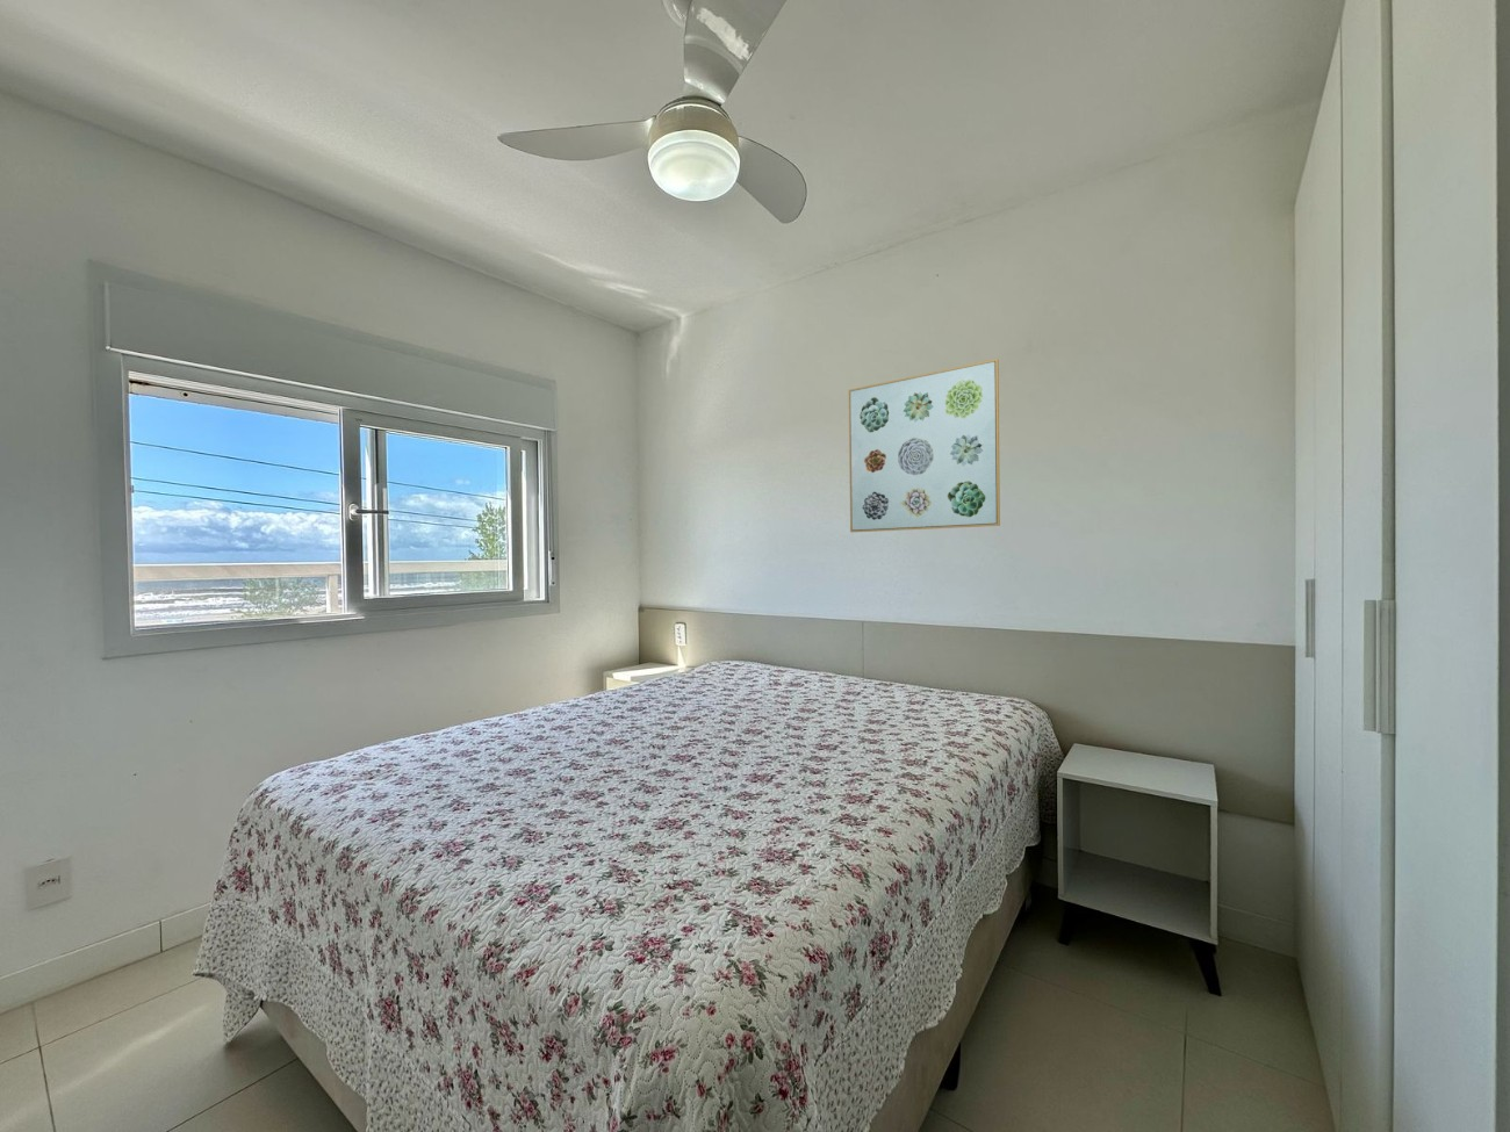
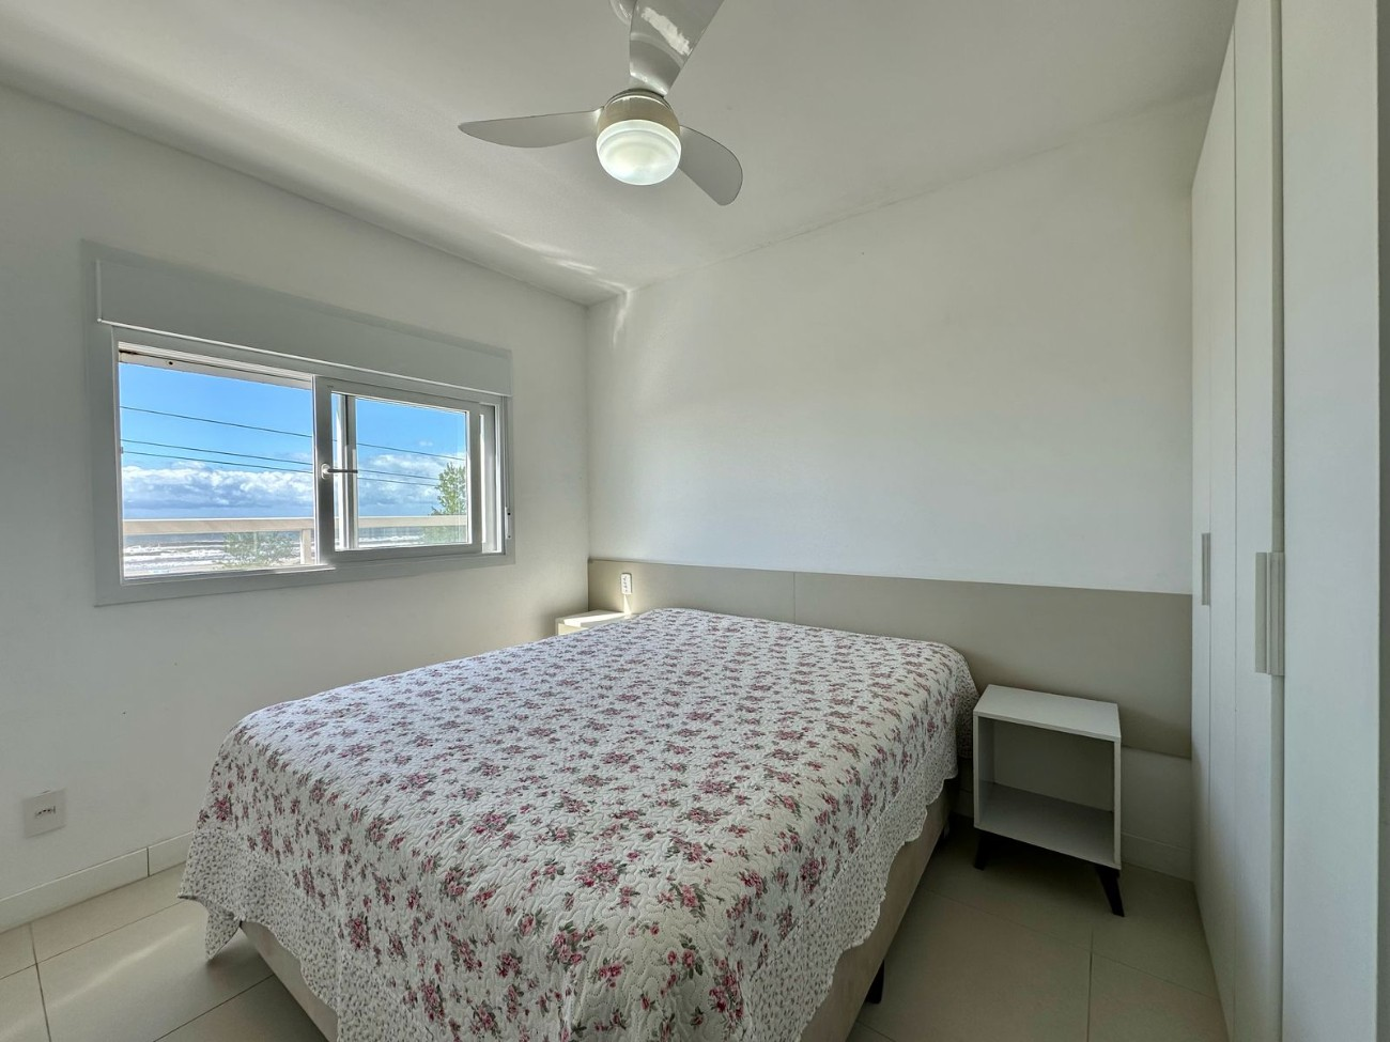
- wall art [848,358,1001,533]
